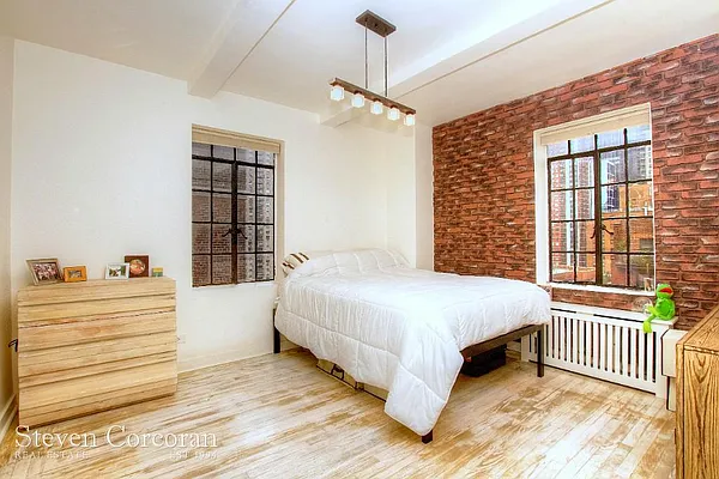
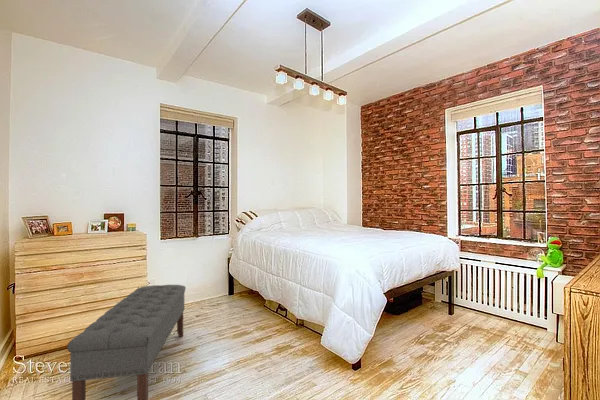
+ bench [66,284,187,400]
